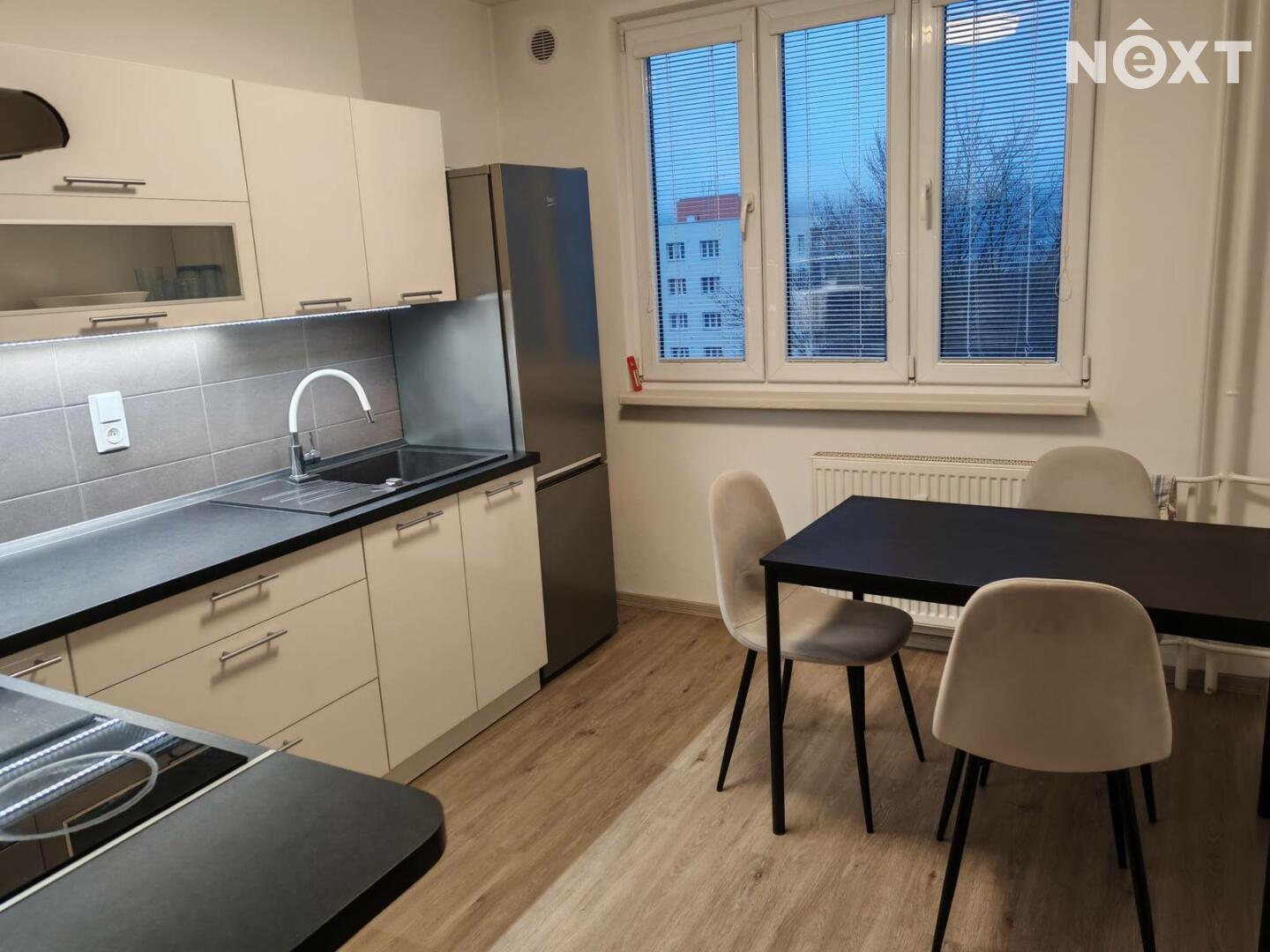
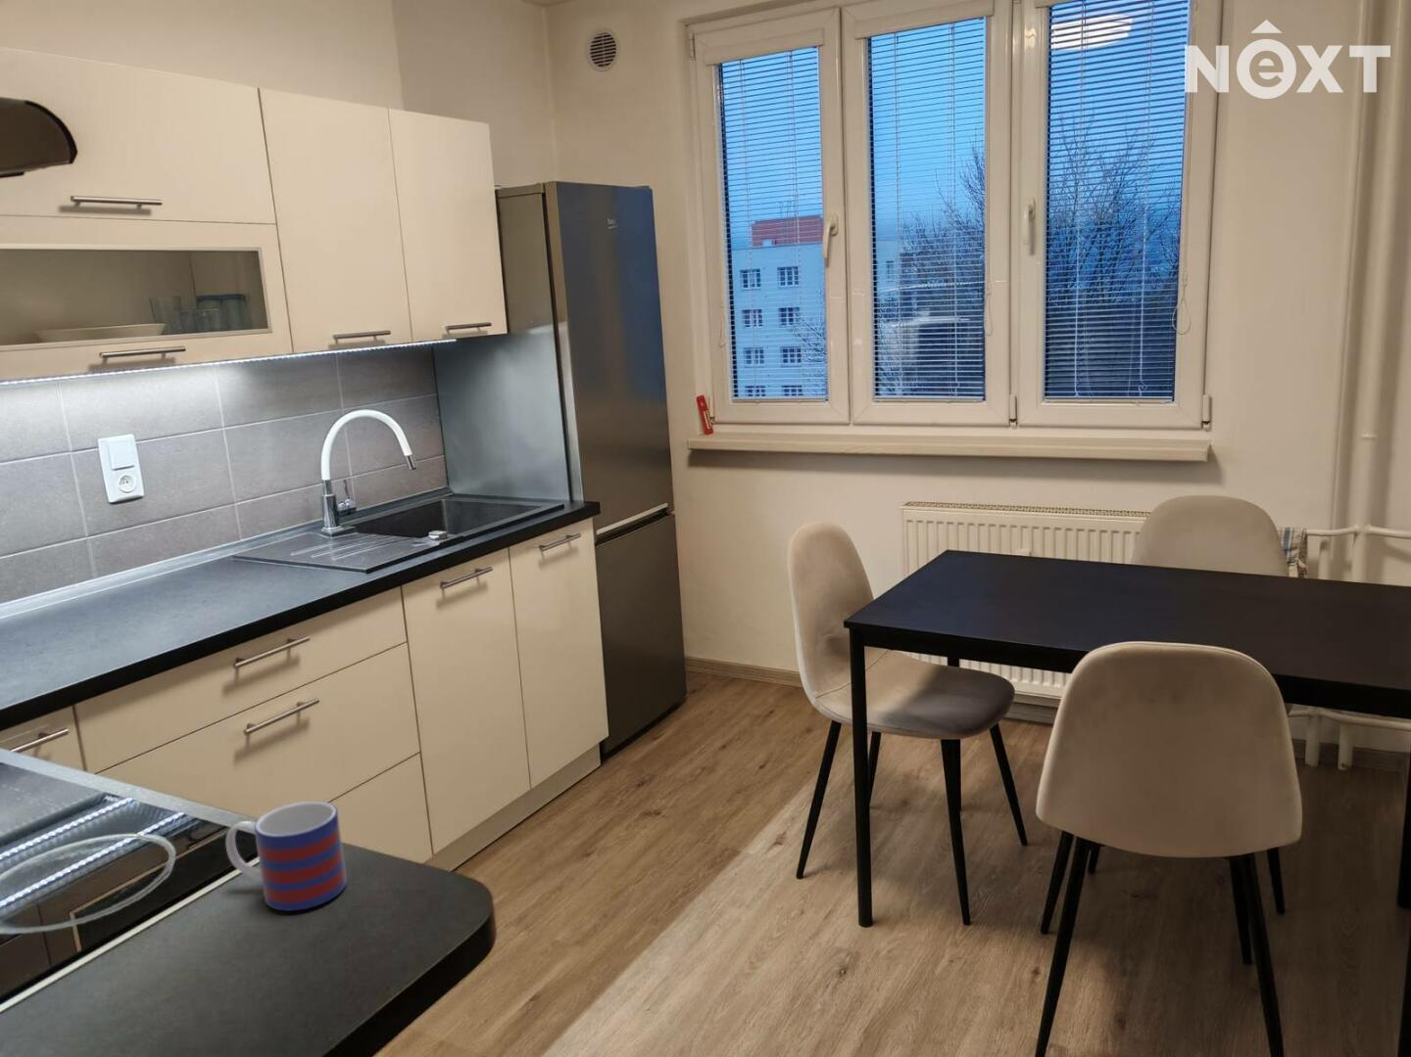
+ mug [226,799,348,913]
